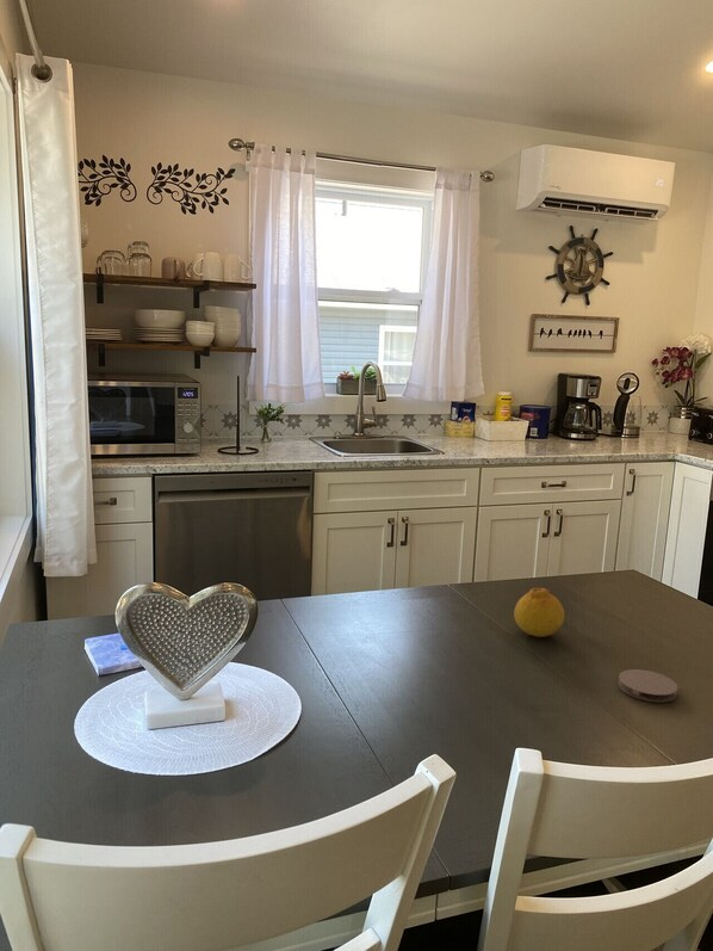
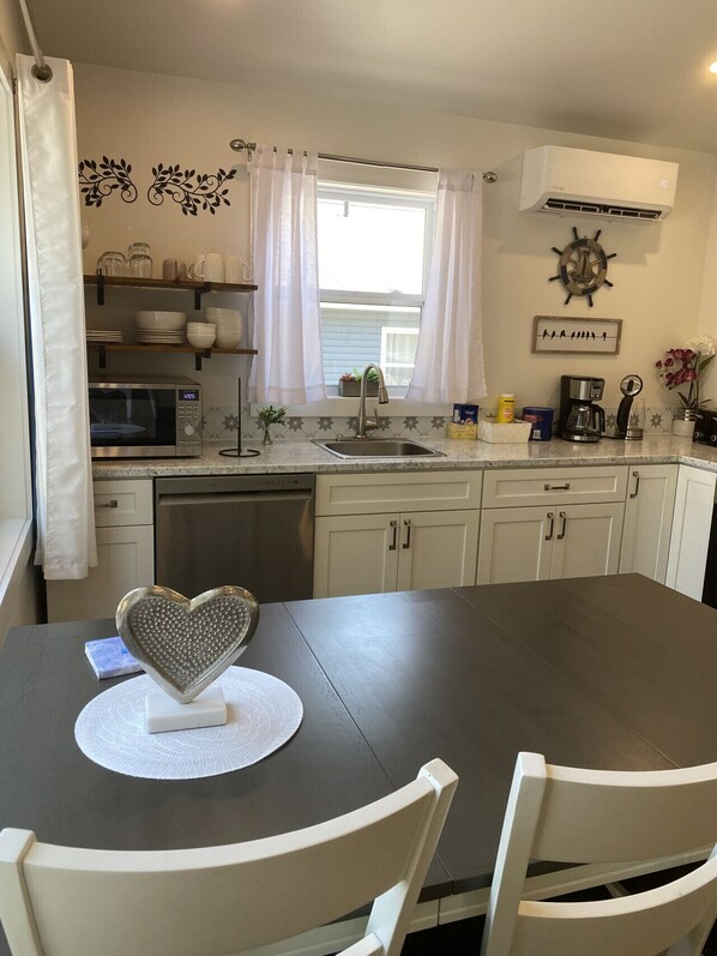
- fruit [513,587,565,638]
- coaster [616,668,678,703]
